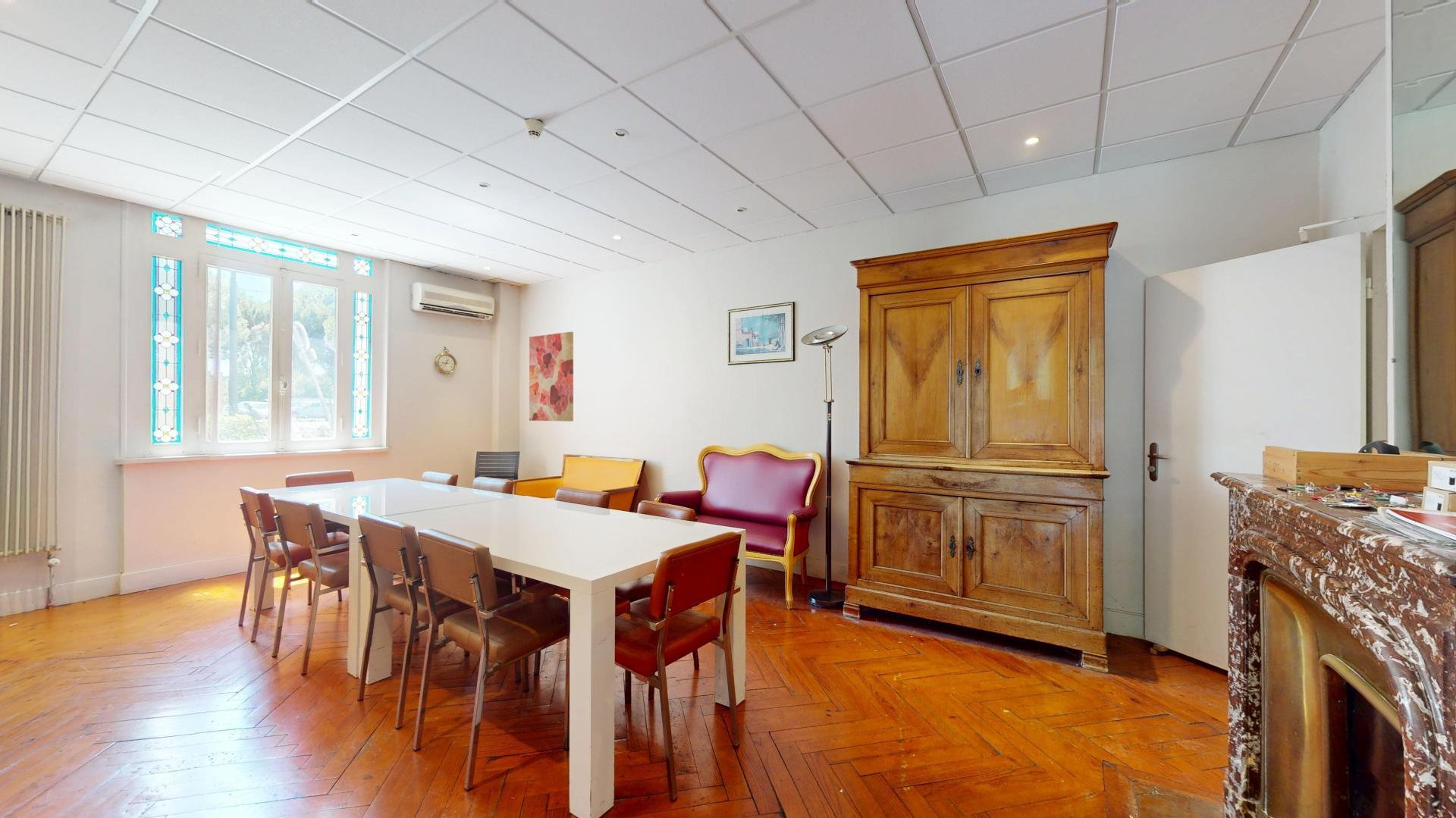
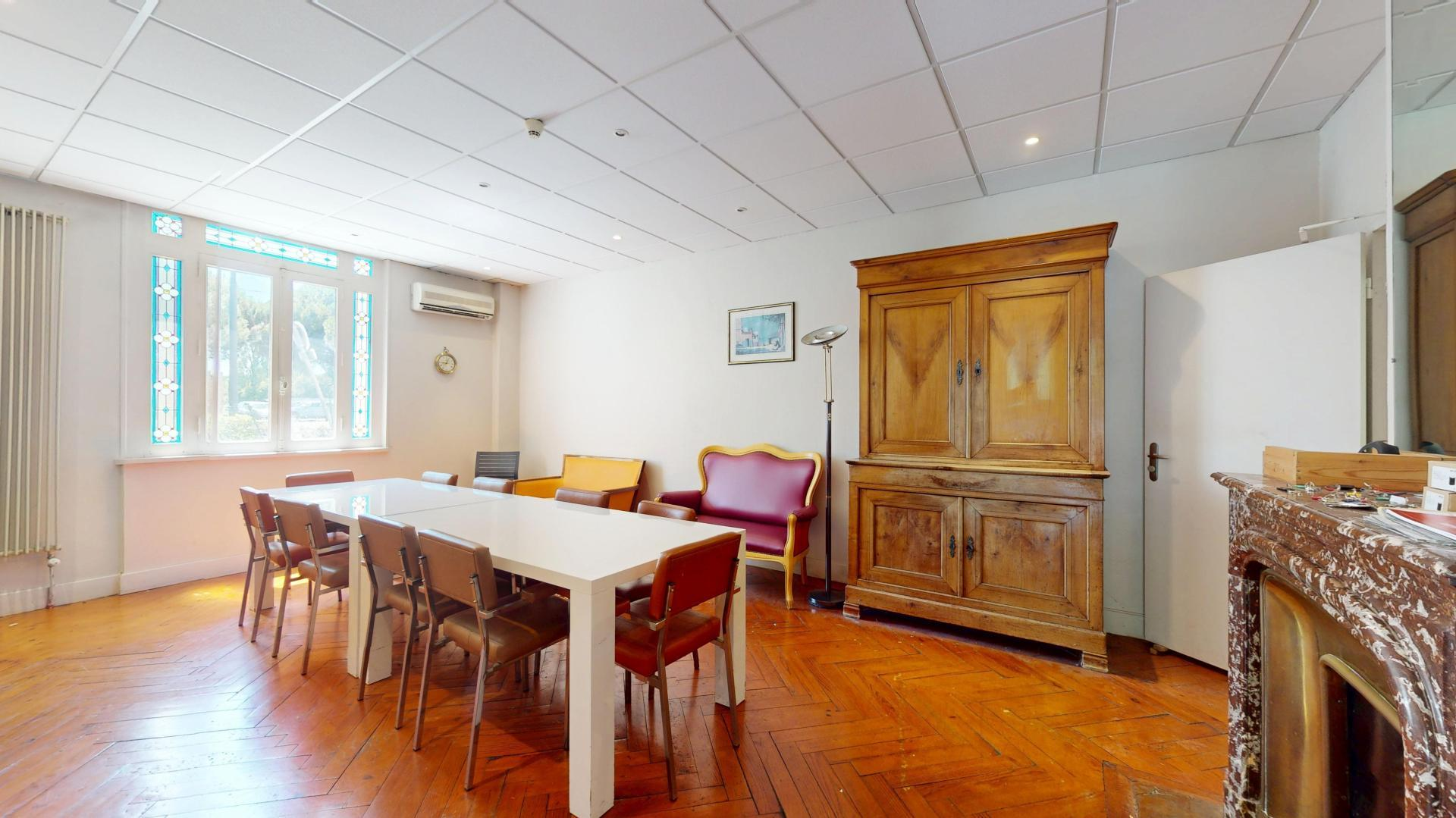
- wall art [529,331,574,422]
